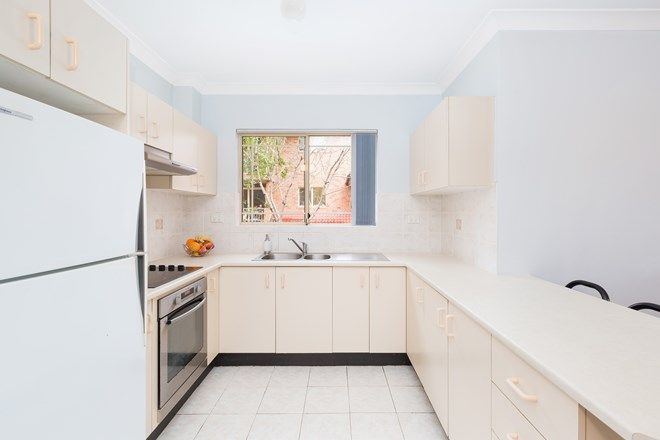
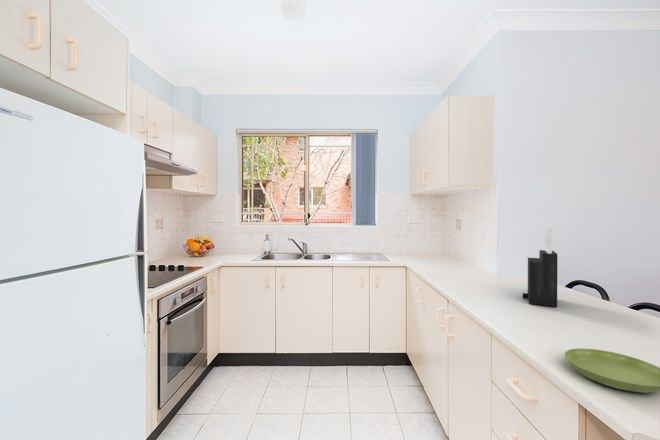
+ saucer [564,347,660,394]
+ knife block [522,226,559,308]
